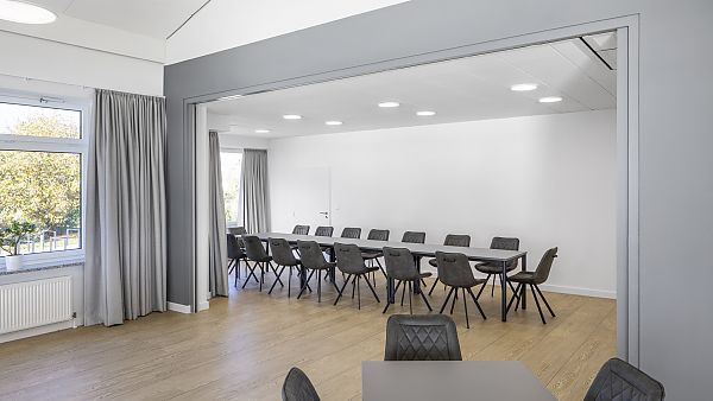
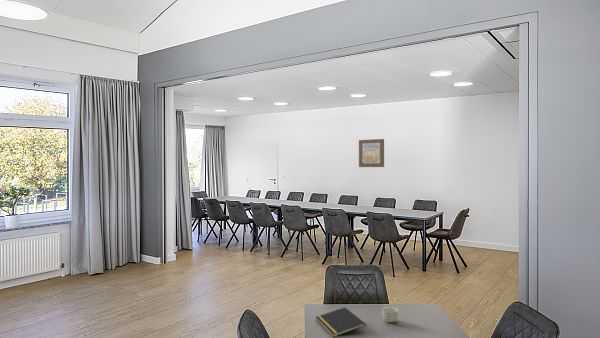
+ cup [381,306,399,324]
+ wall art [358,138,385,168]
+ notepad [315,306,367,338]
